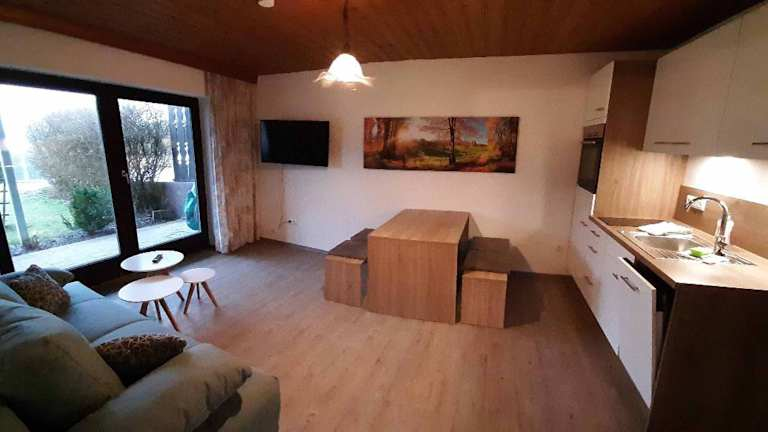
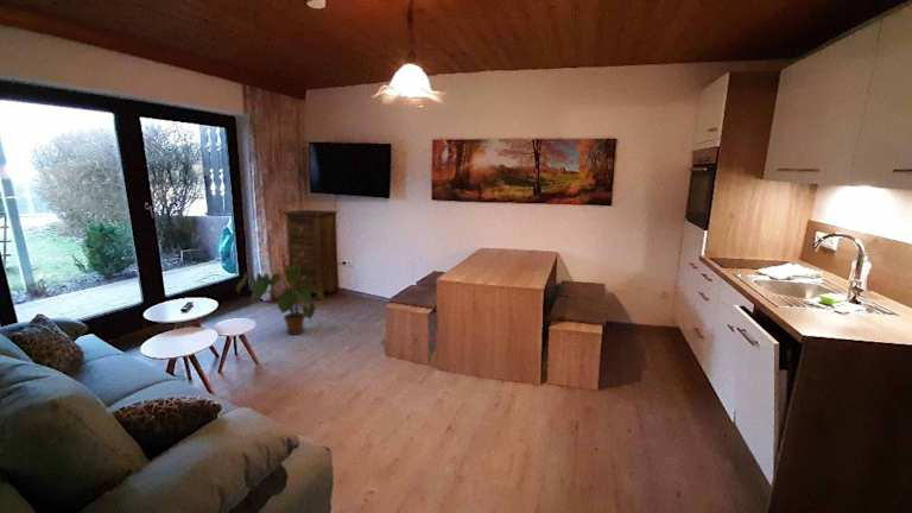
+ house plant [235,264,328,336]
+ cabinet [281,209,340,300]
